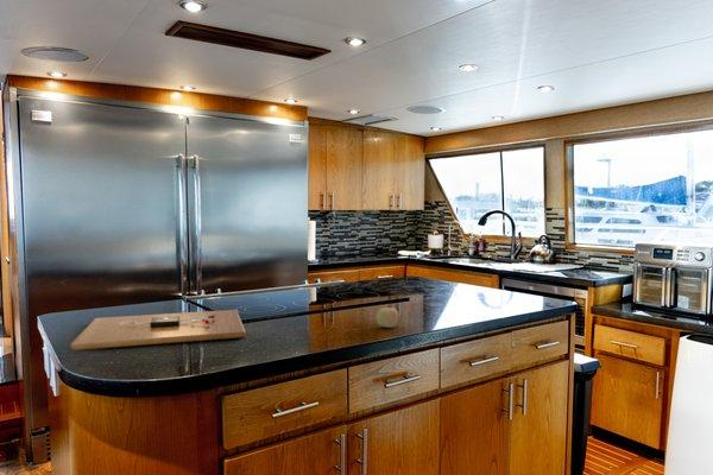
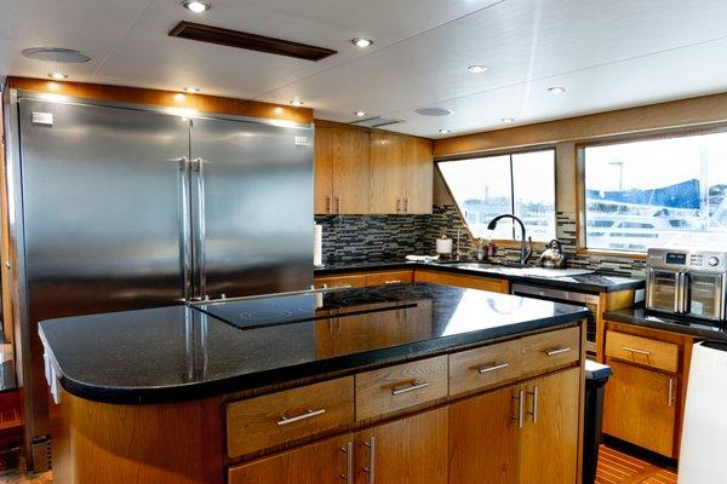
- fruit [376,303,399,329]
- cutting board [69,309,247,352]
